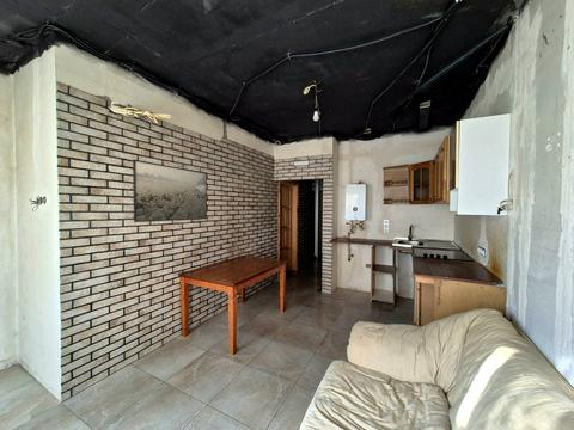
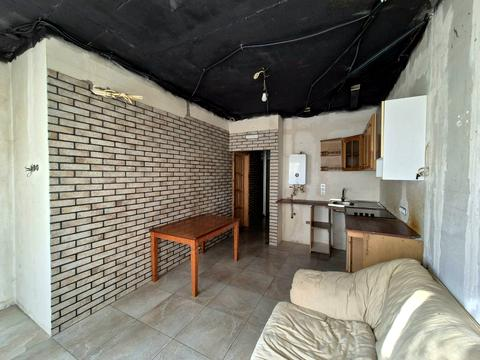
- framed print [132,158,208,223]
